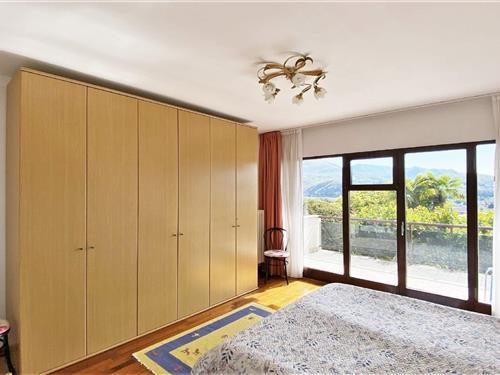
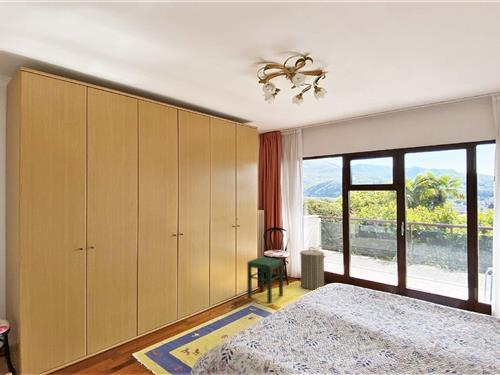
+ laundry hamper [299,246,326,291]
+ stool [246,256,284,304]
